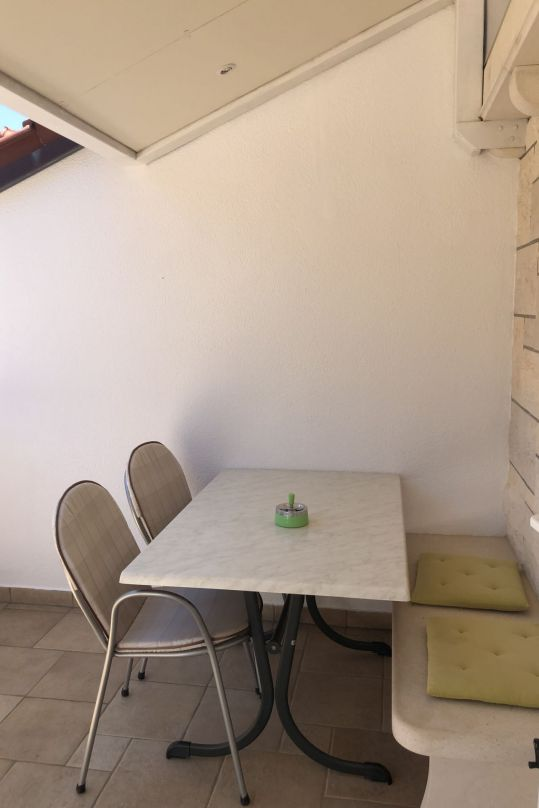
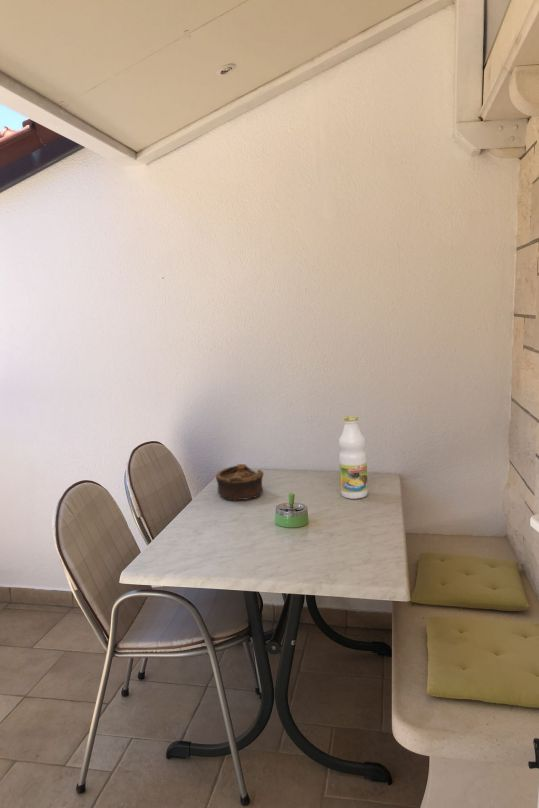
+ bowl [215,463,265,501]
+ bottle [338,415,369,500]
